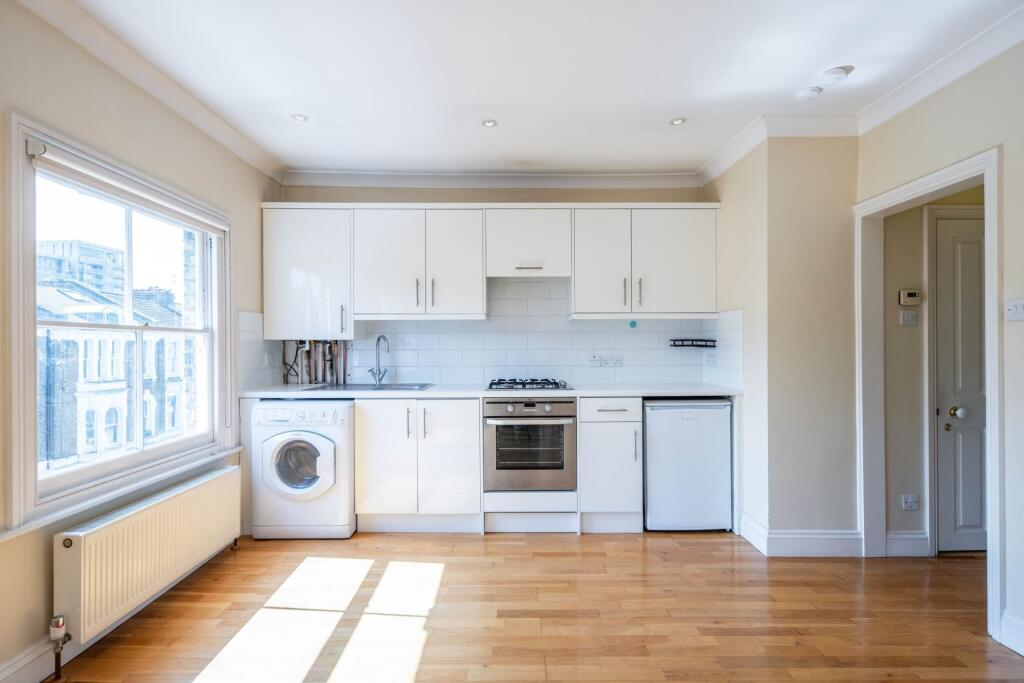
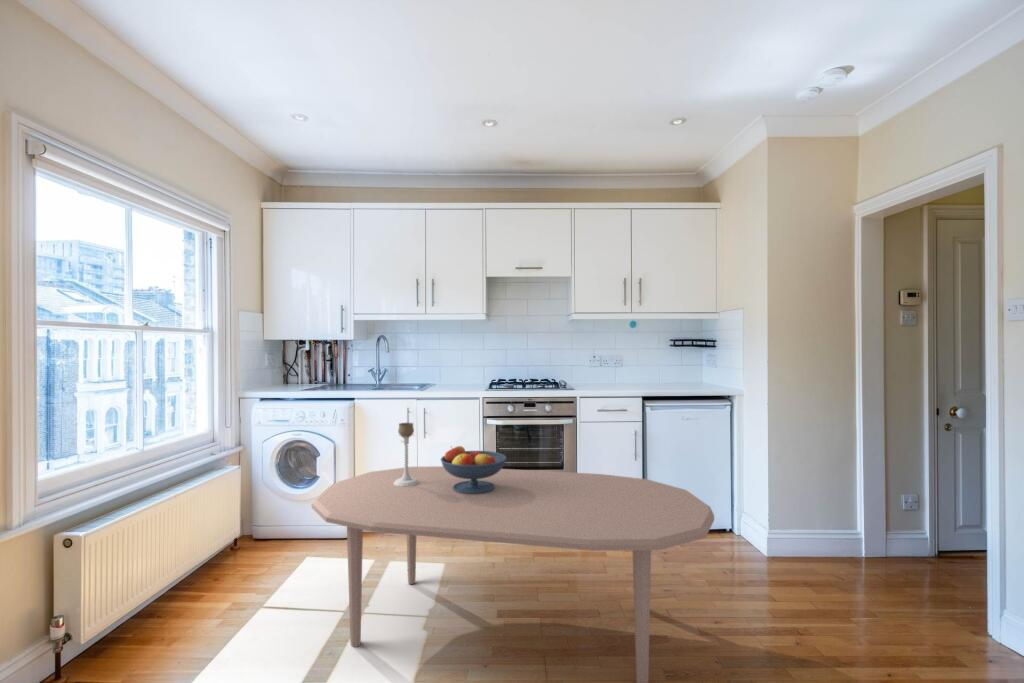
+ fruit bowl [439,445,507,494]
+ candle holder [394,422,419,487]
+ dining table [311,465,715,683]
